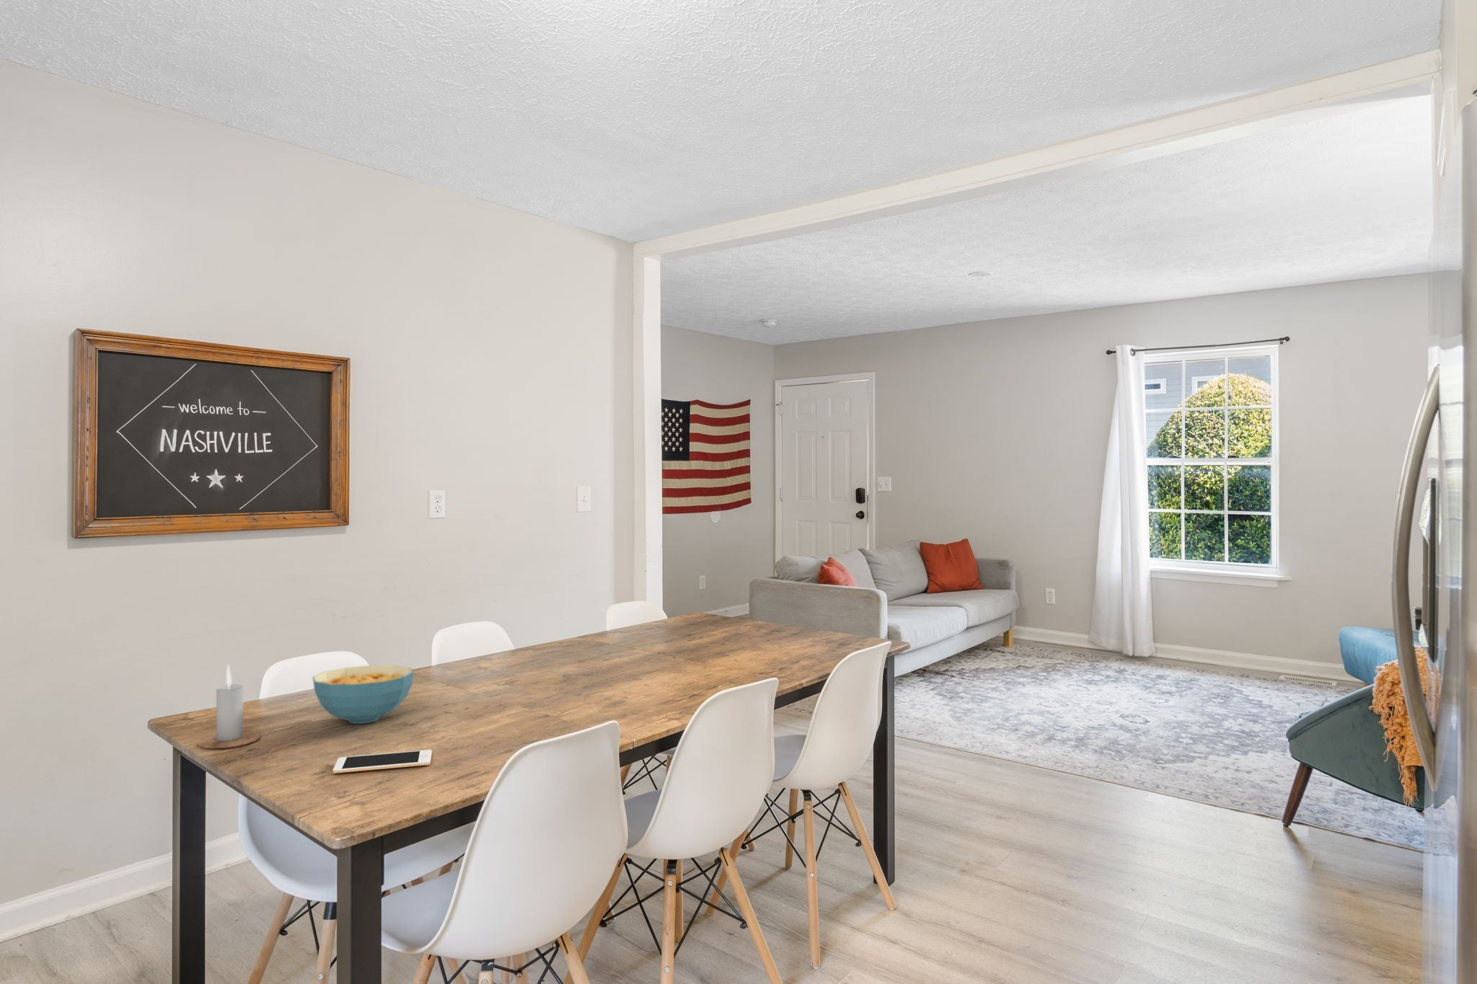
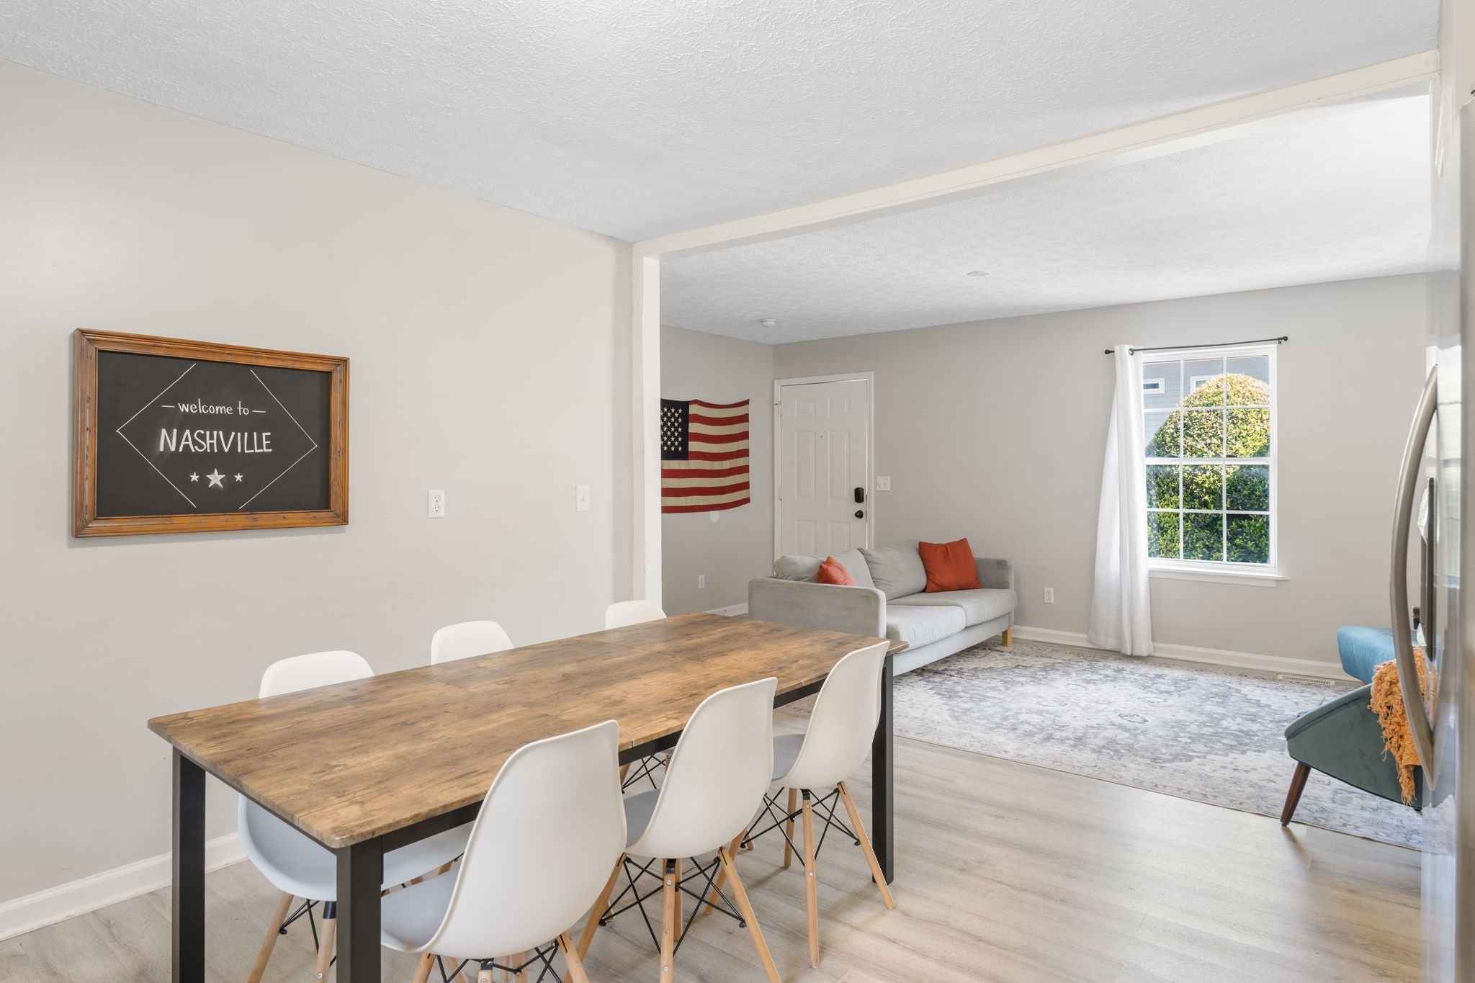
- cell phone [333,749,433,774]
- candle [198,664,260,749]
- cereal bowl [312,664,415,725]
